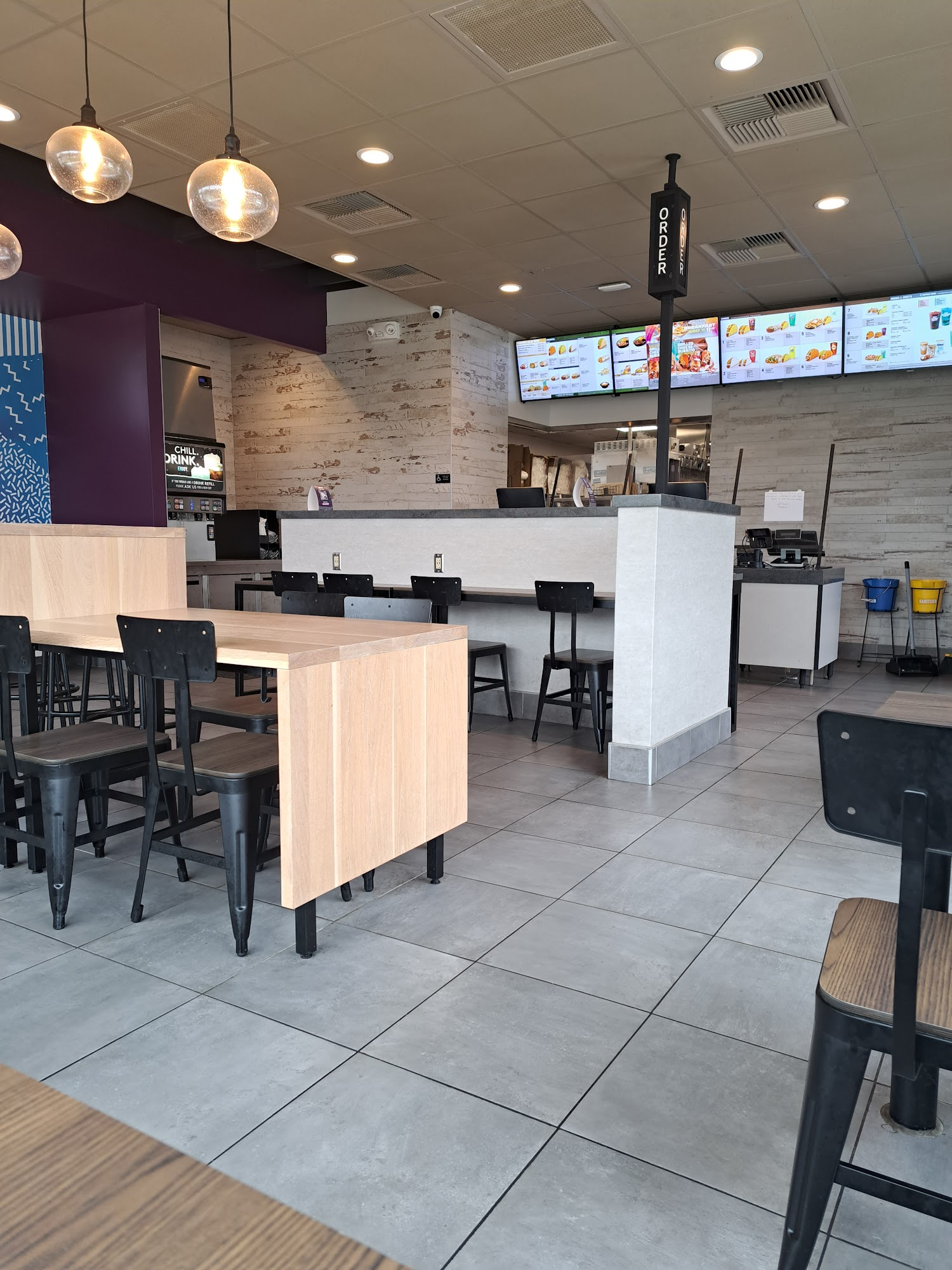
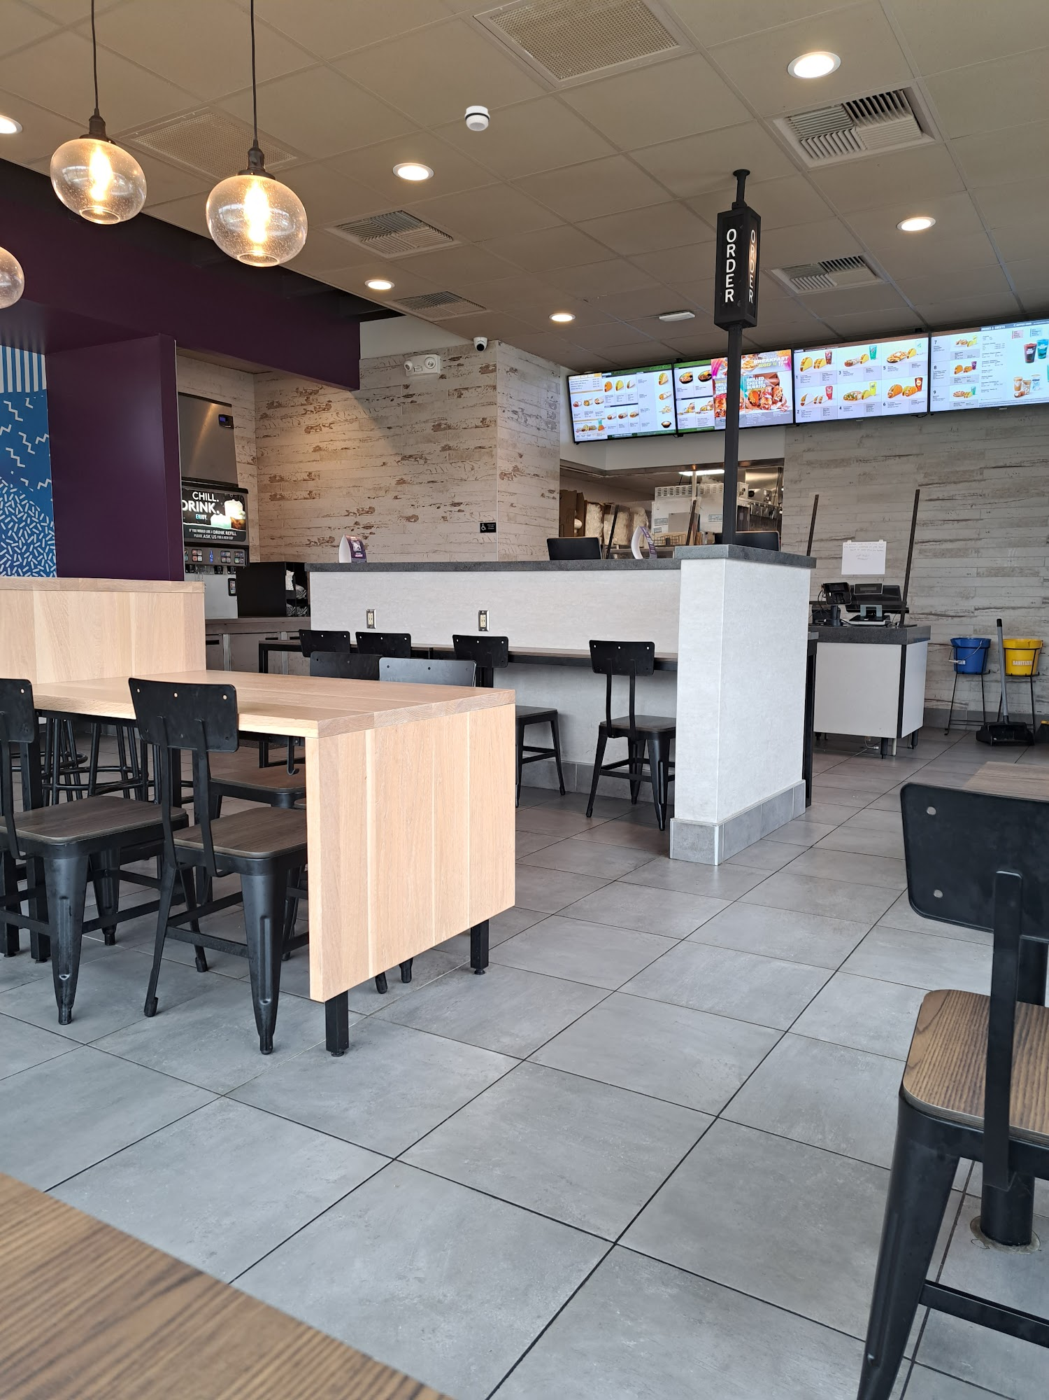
+ smoke detector [464,105,490,131]
